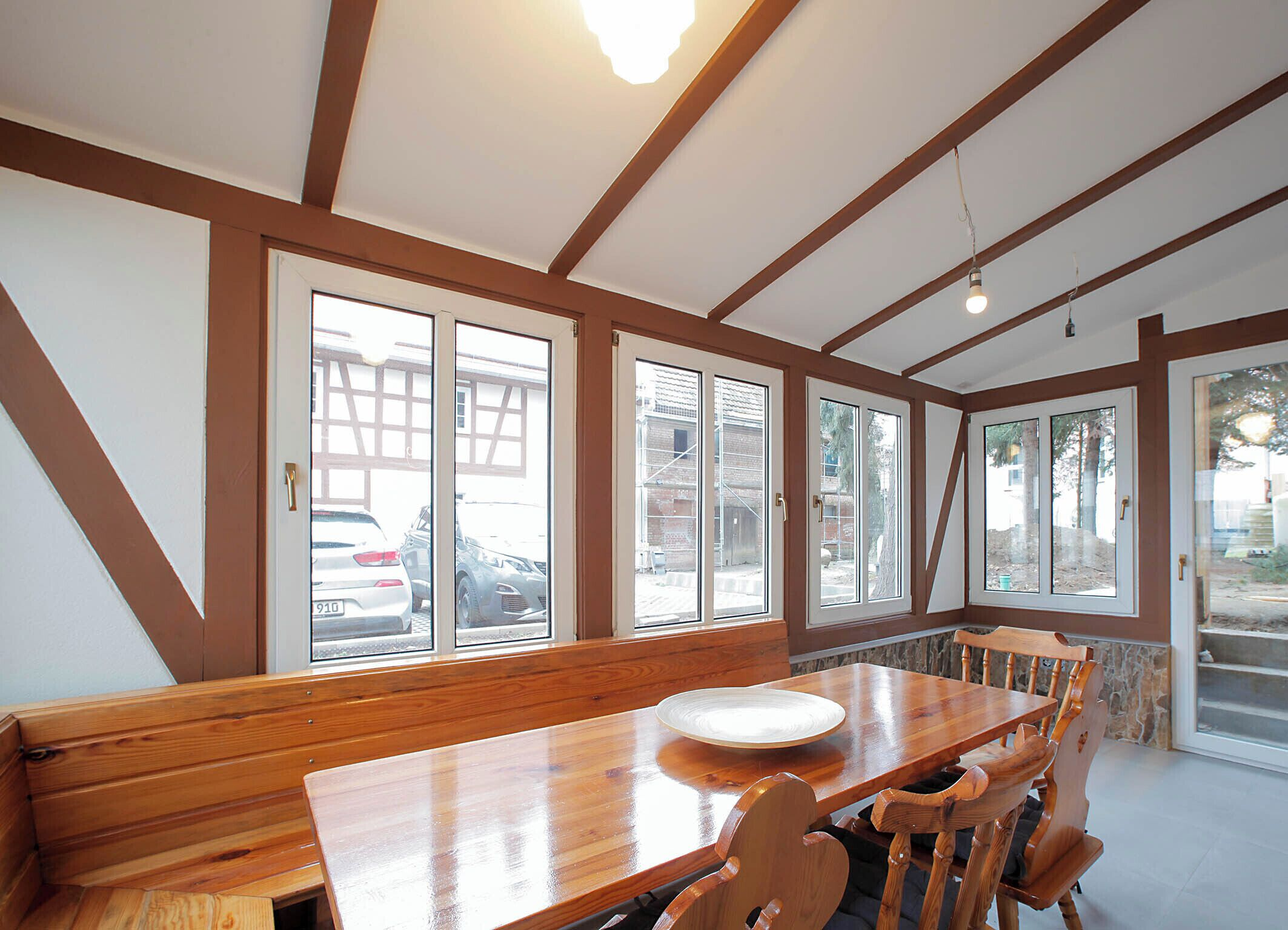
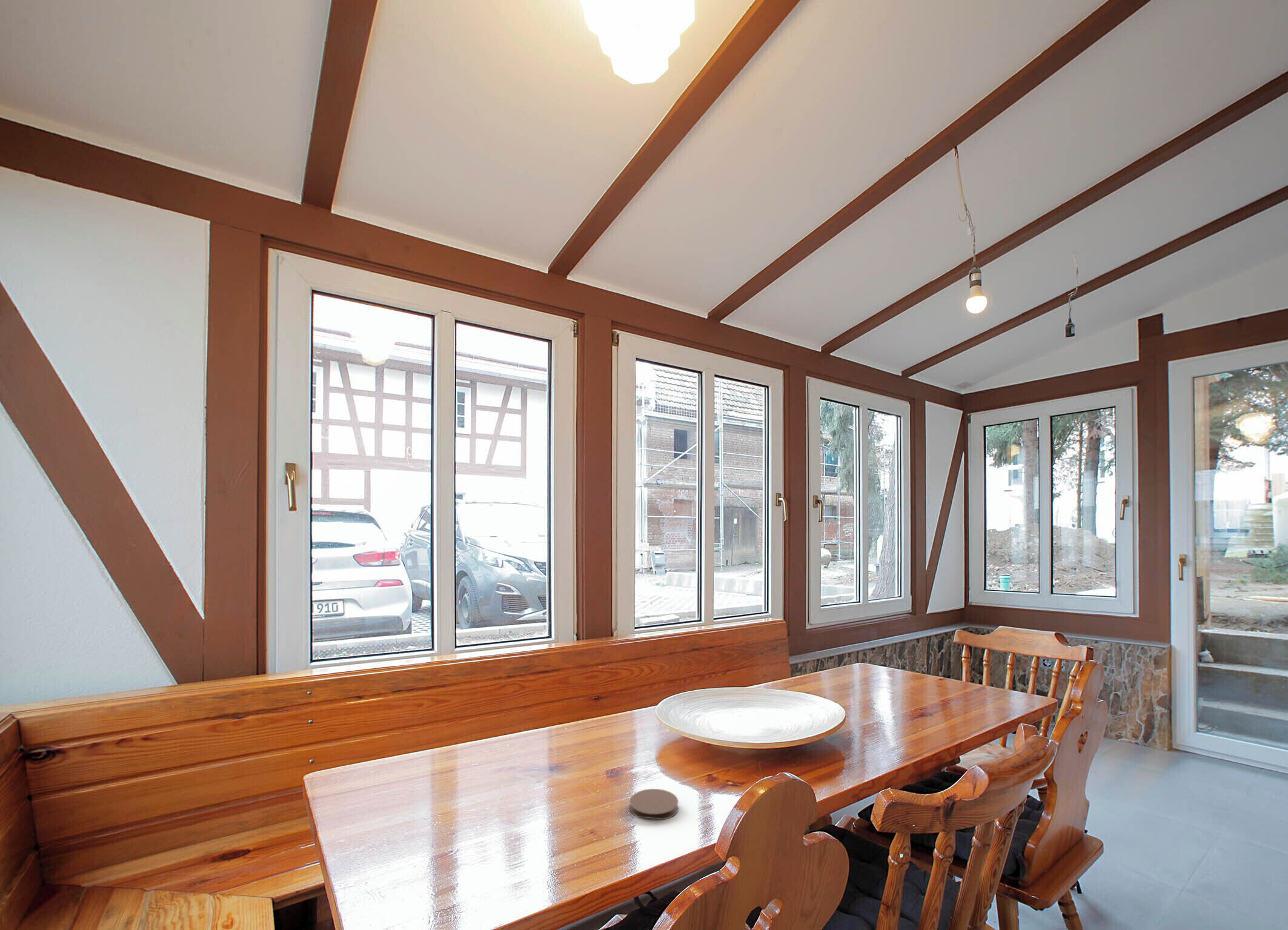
+ coaster [629,788,679,820]
